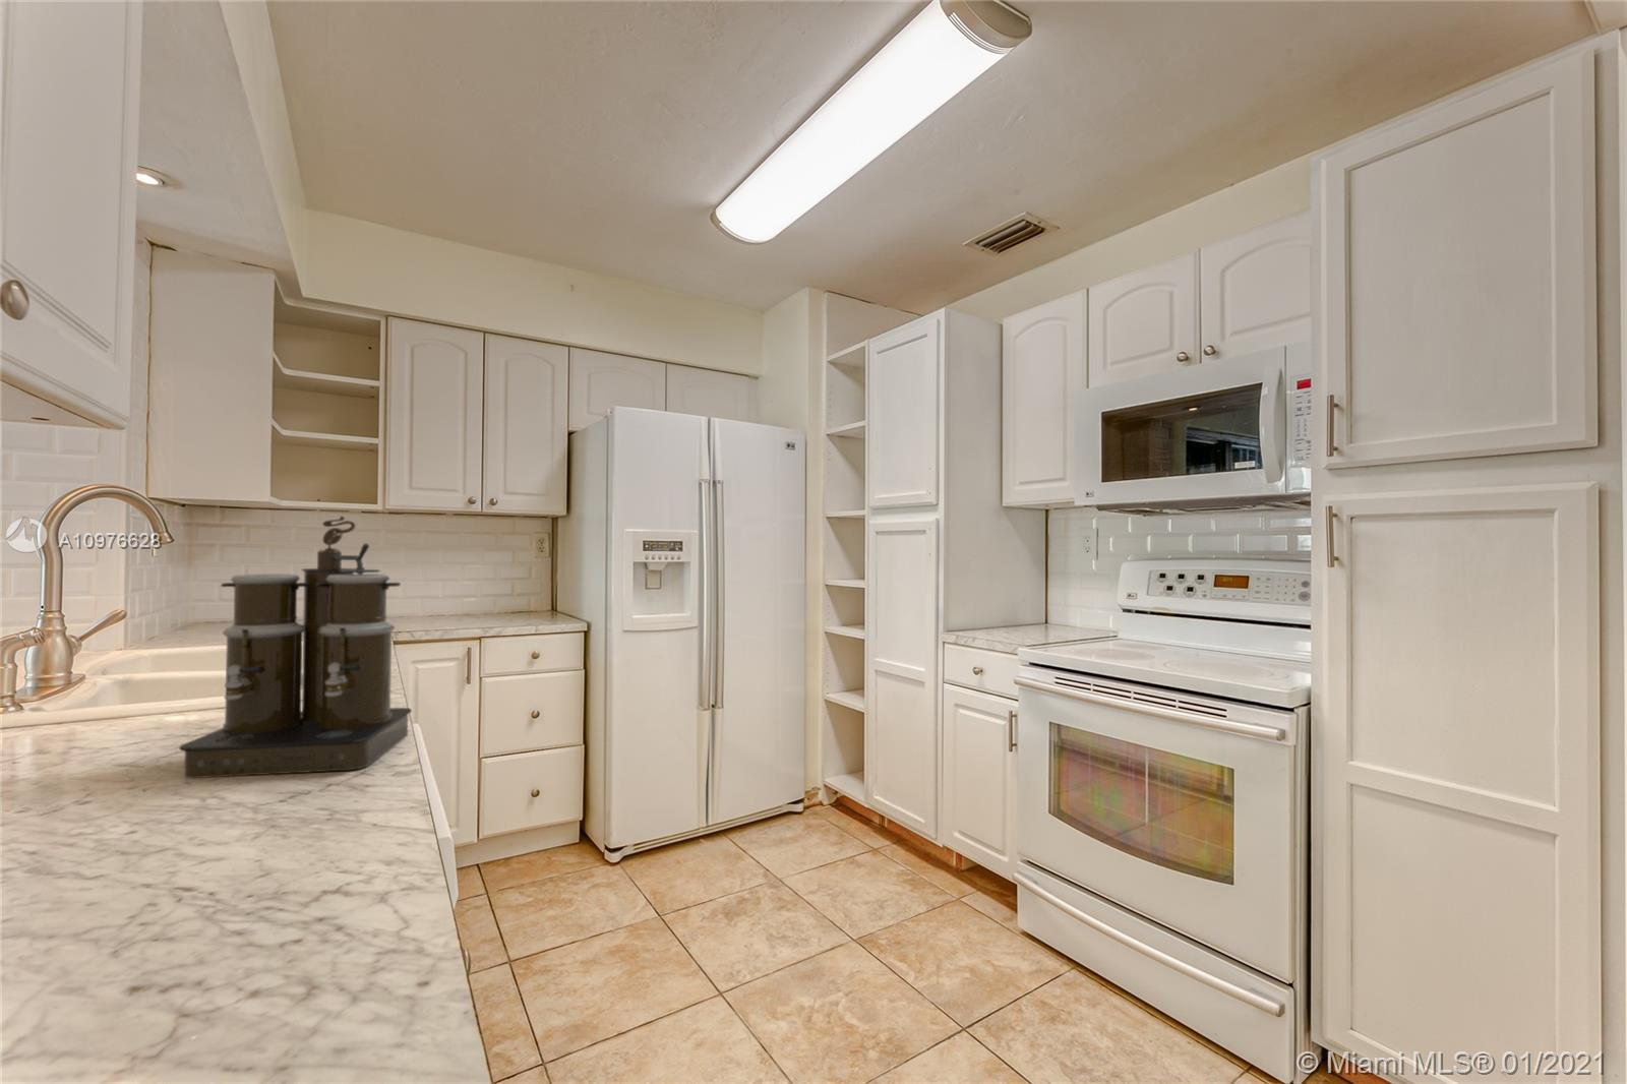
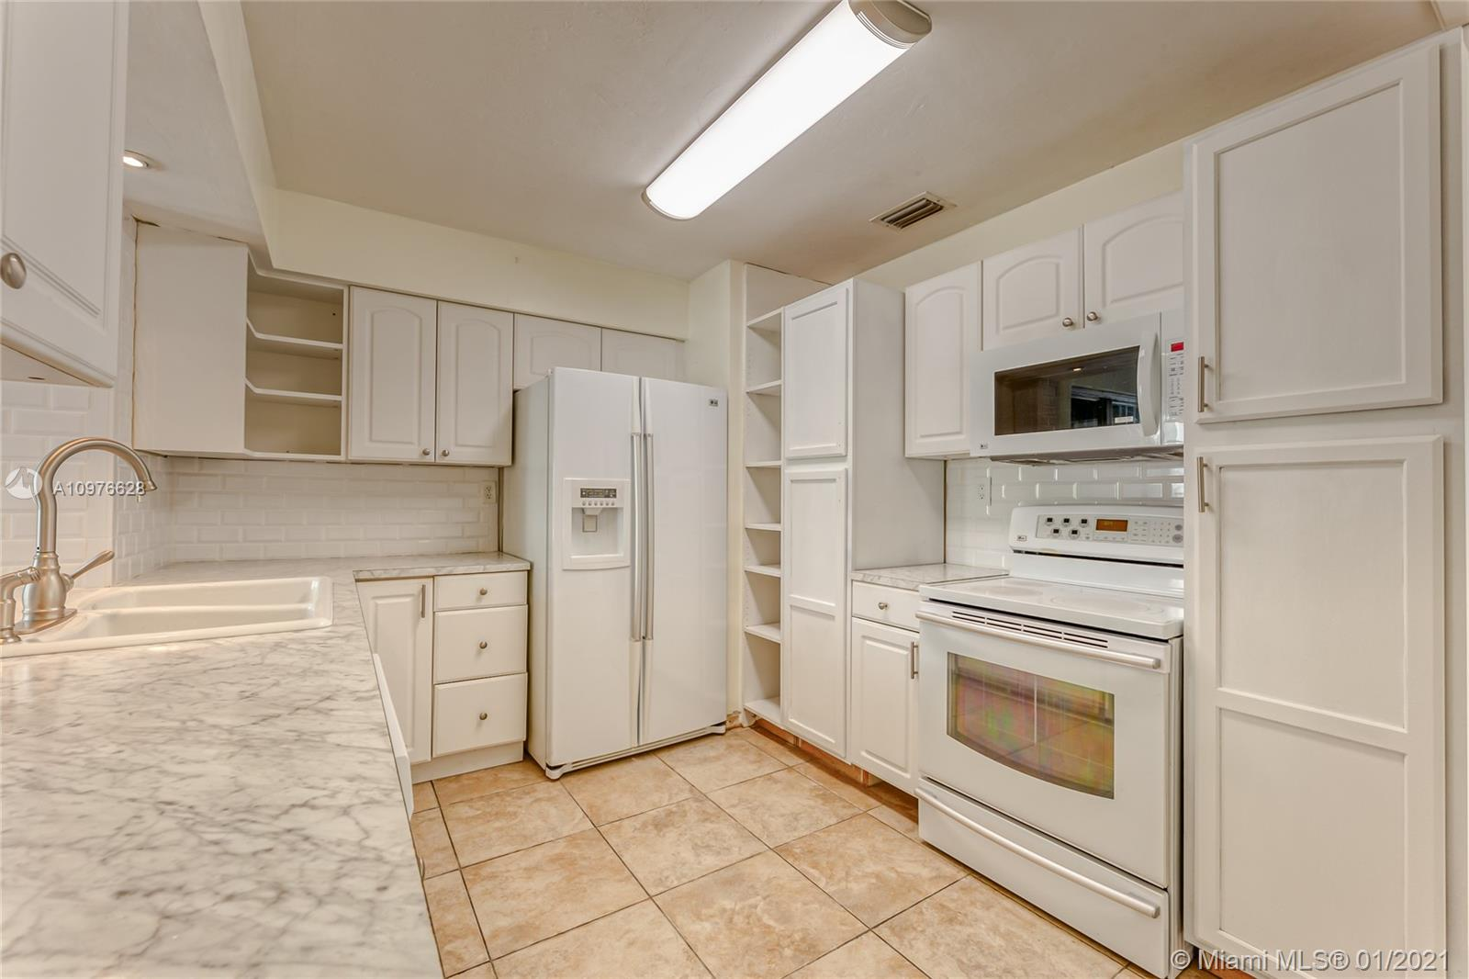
- coffee maker [178,514,412,779]
